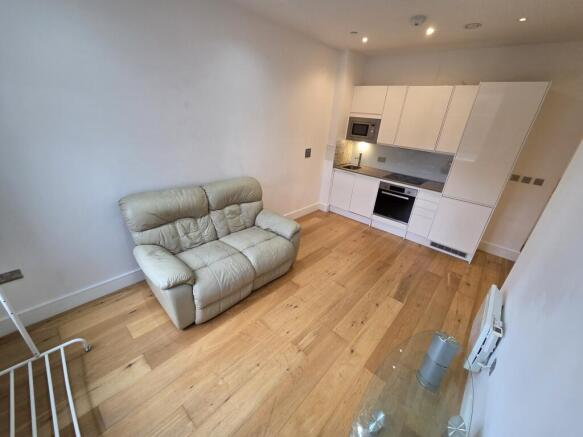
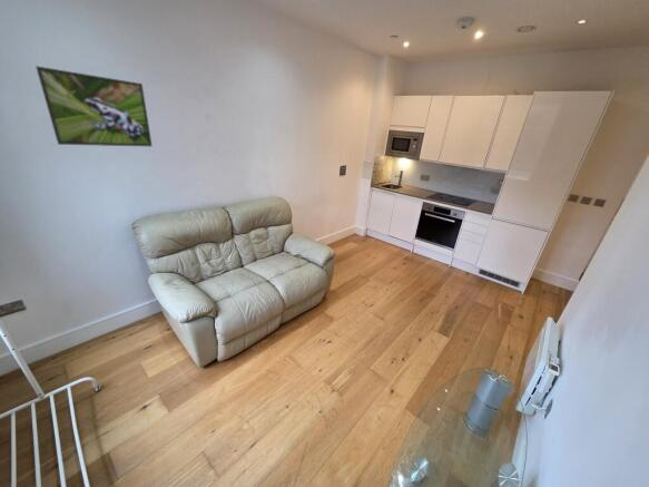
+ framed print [35,65,154,147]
